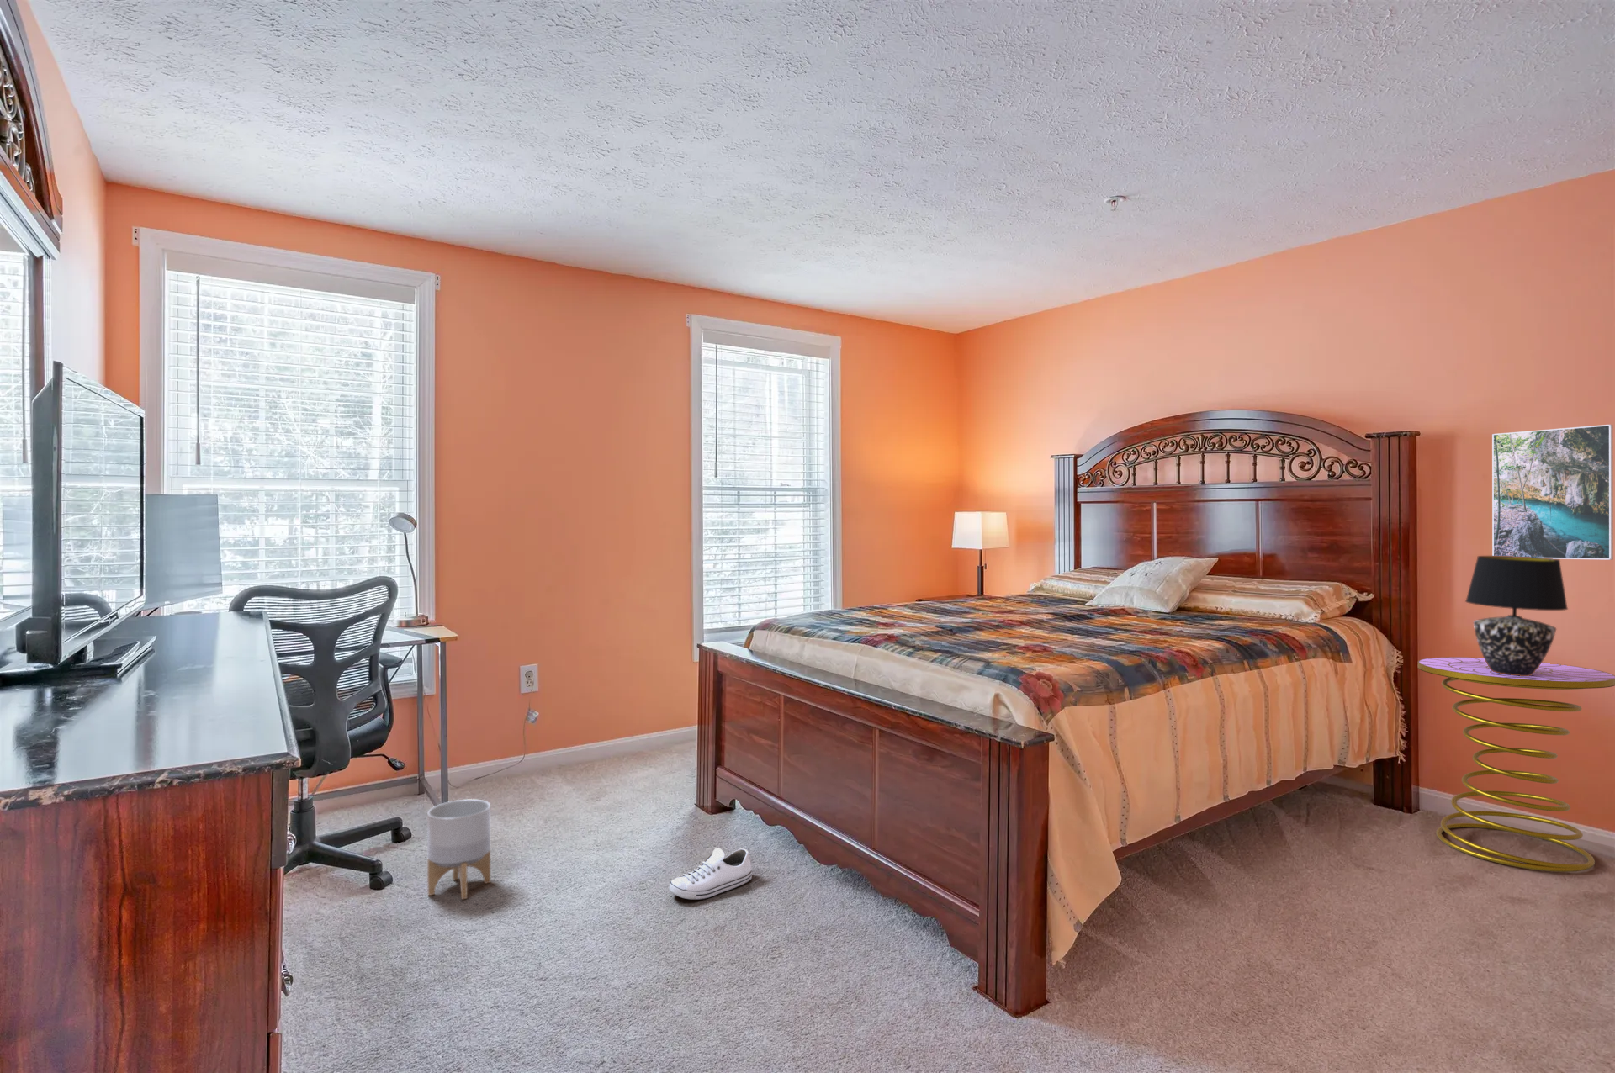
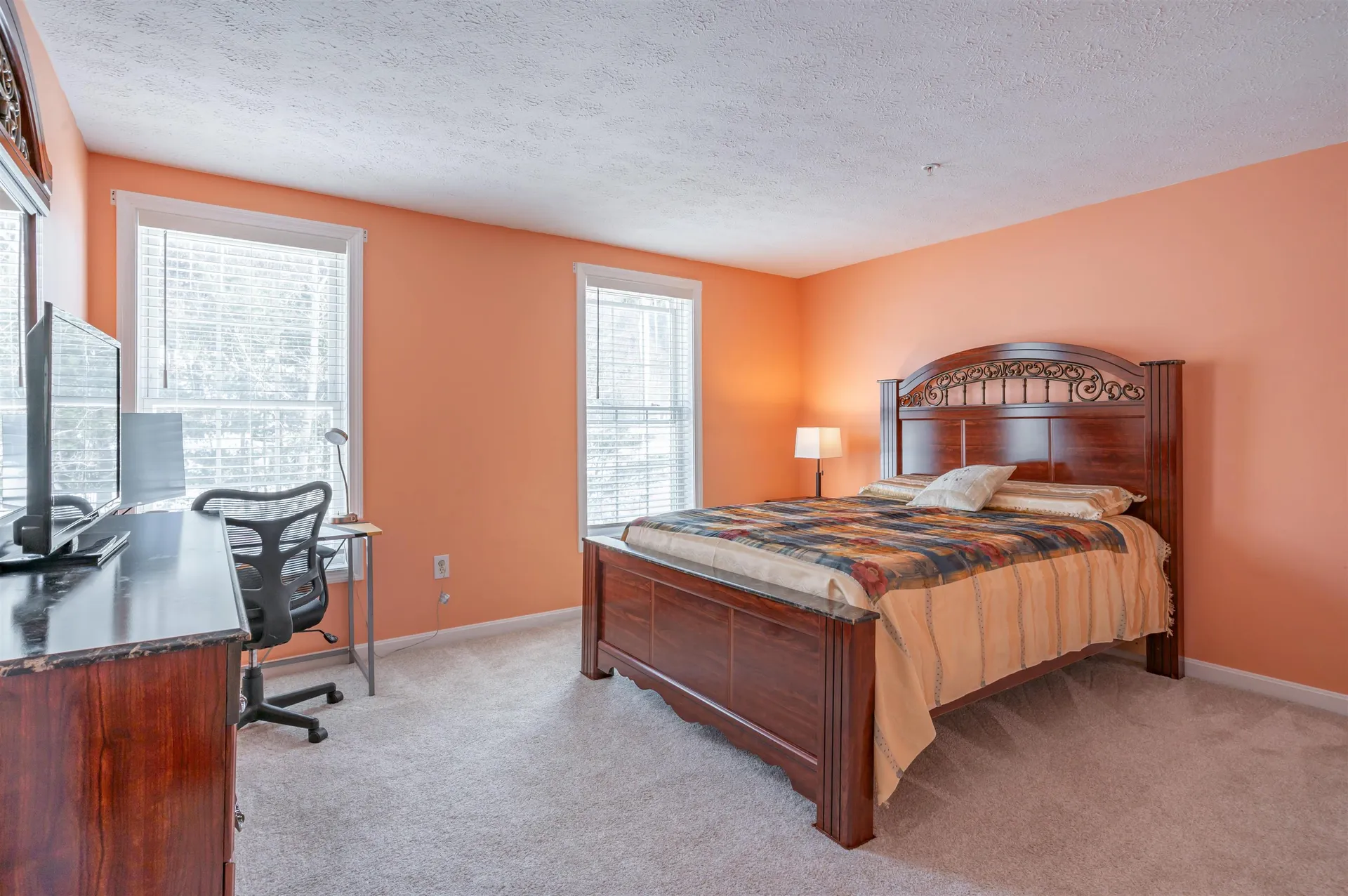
- shoe [669,848,752,901]
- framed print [1492,424,1614,560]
- table lamp [1464,554,1568,677]
- planter [427,798,491,901]
- side table [1417,656,1615,873]
